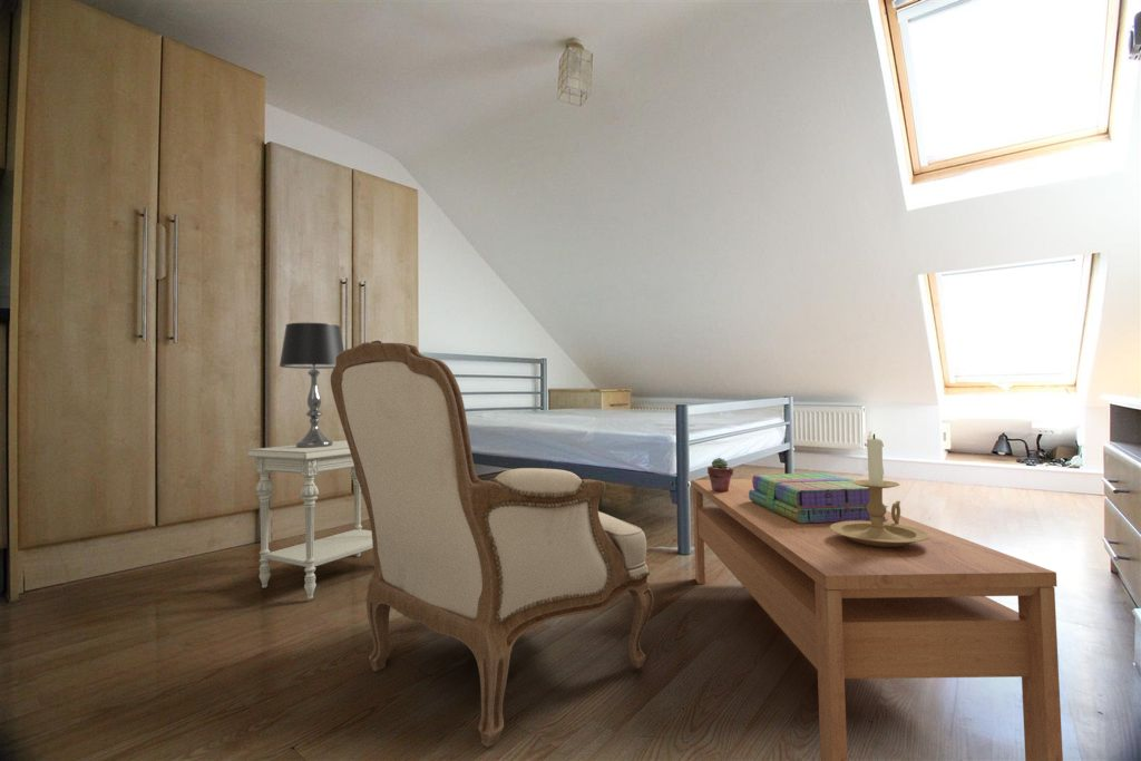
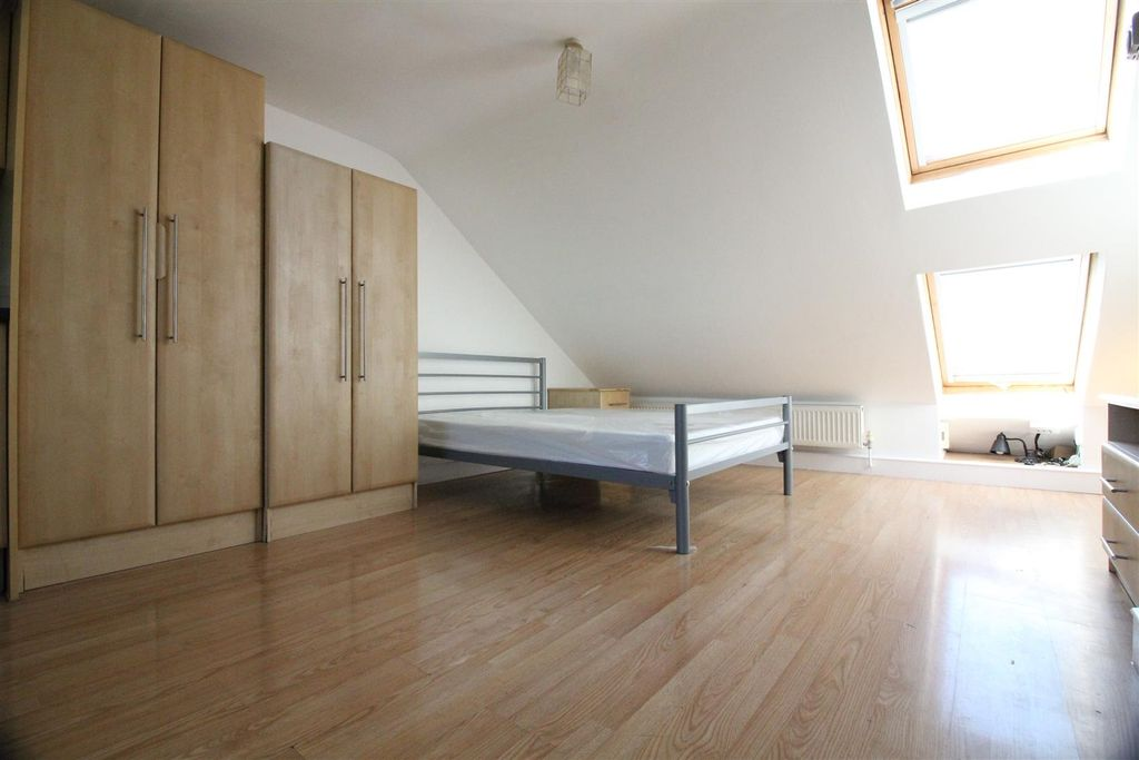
- armchair [330,340,654,748]
- candle holder [830,433,929,547]
- stack of books [749,471,889,524]
- coffee table [691,478,1064,761]
- potted succulent [706,457,734,492]
- table lamp [277,322,345,448]
- side table [246,439,373,601]
